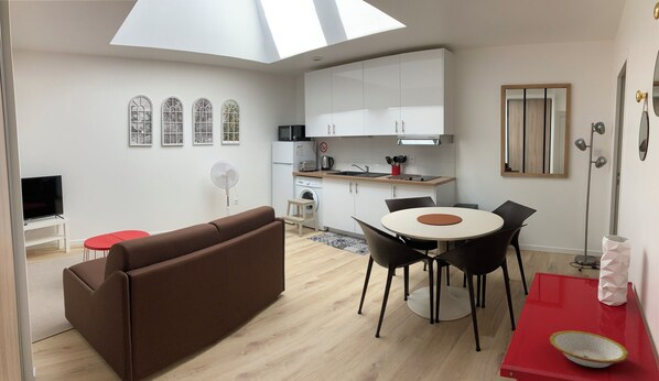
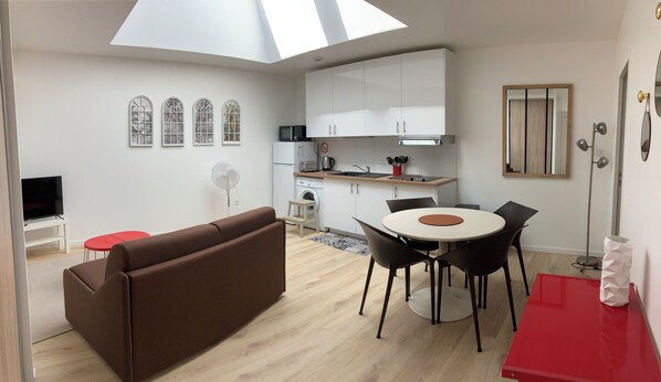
- bowl [549,330,629,369]
